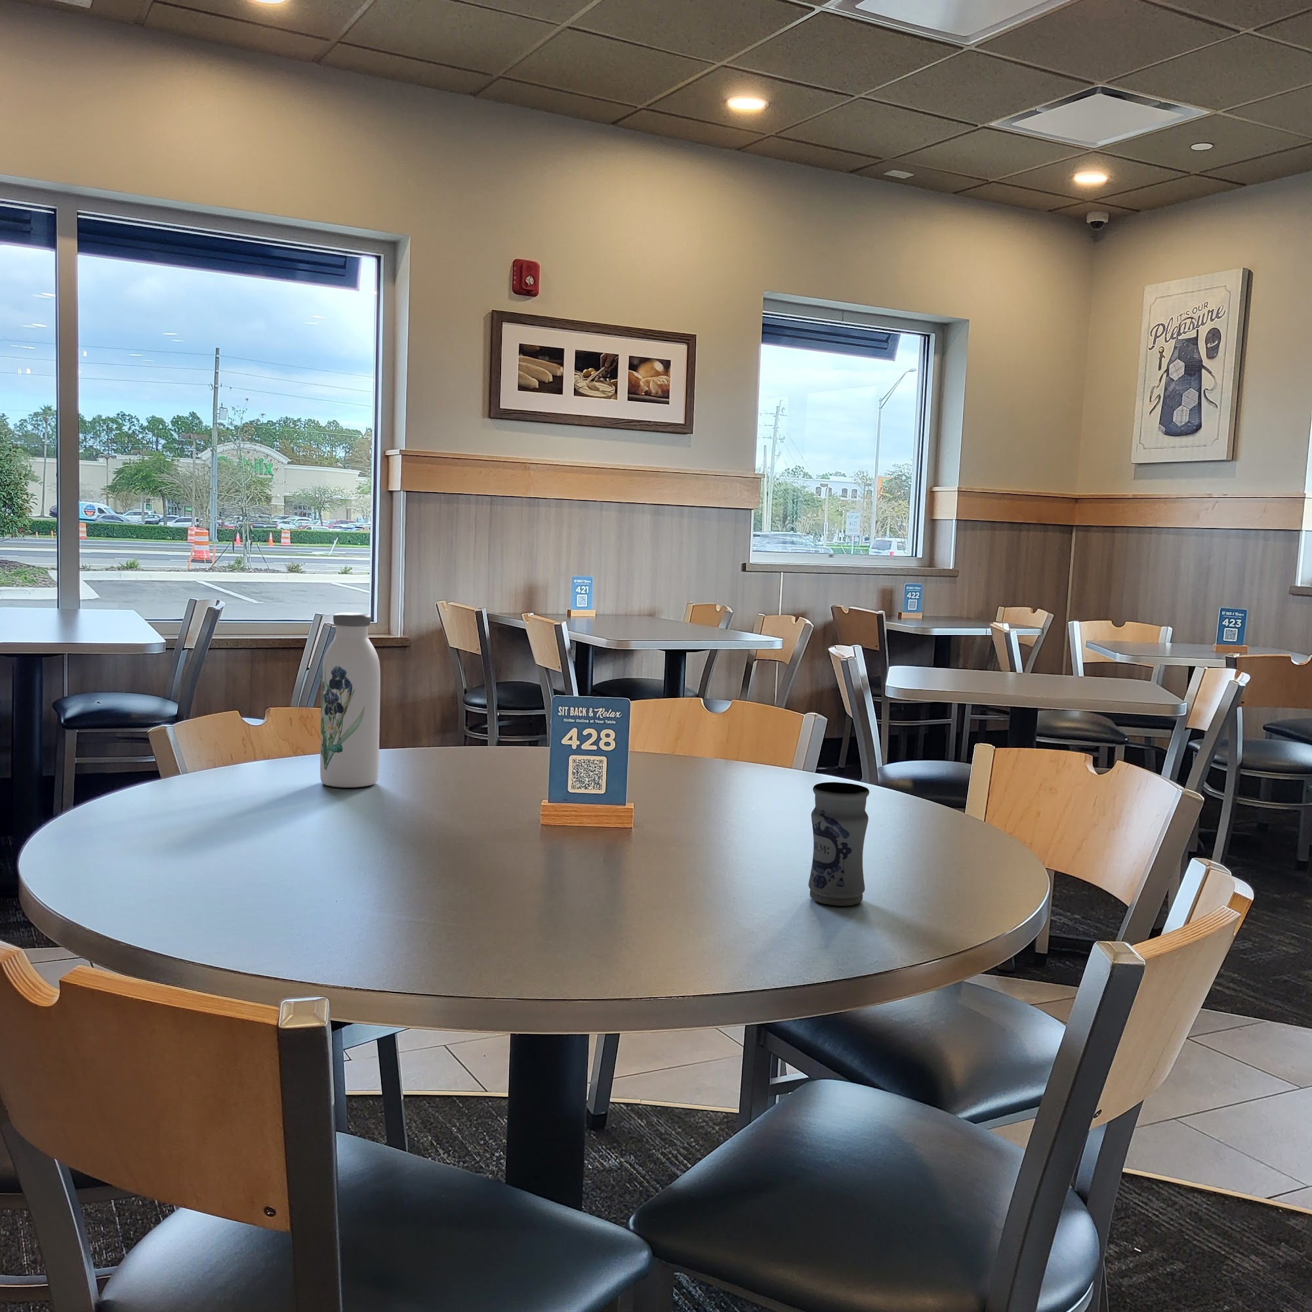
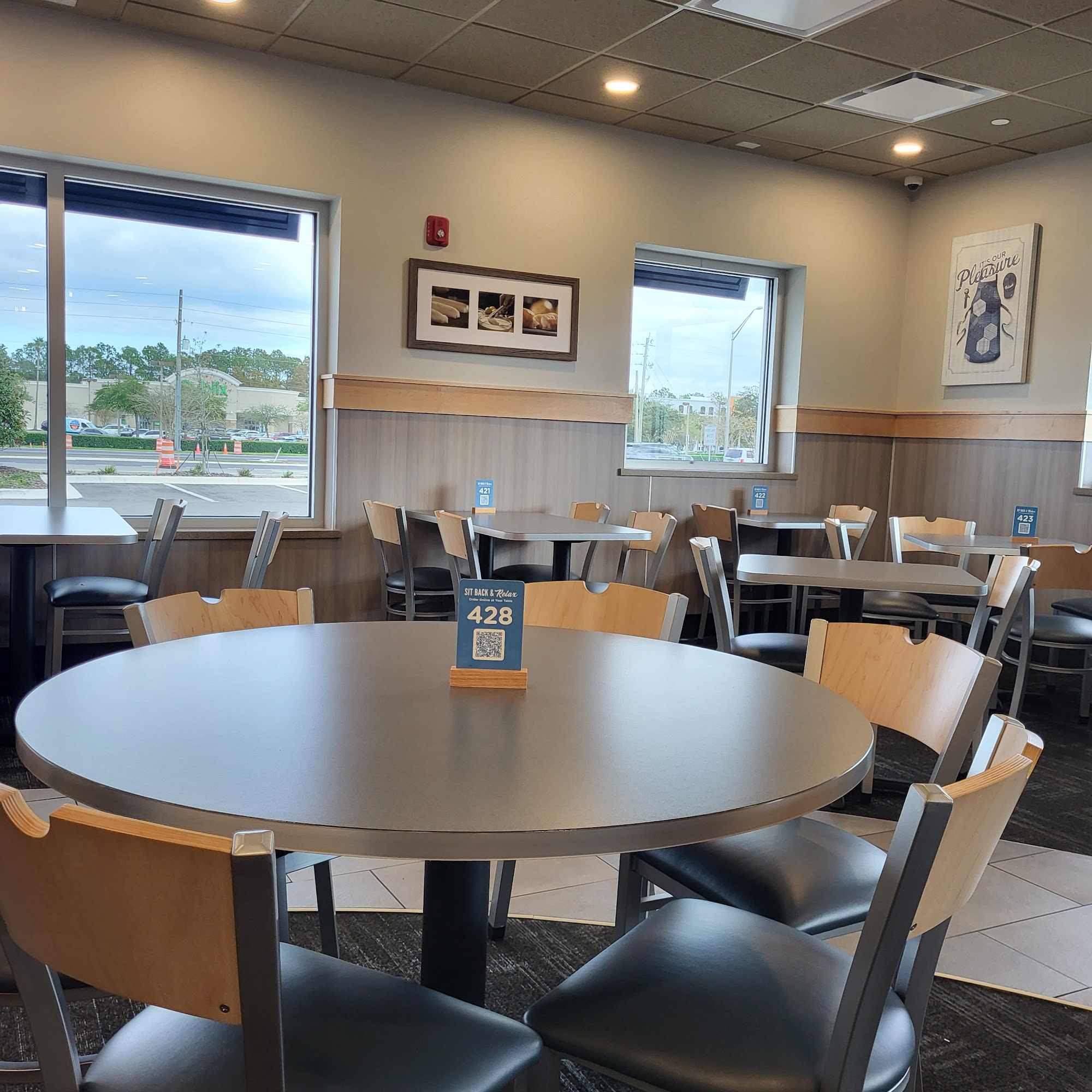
- jar [807,781,870,906]
- water bottle [320,612,381,788]
